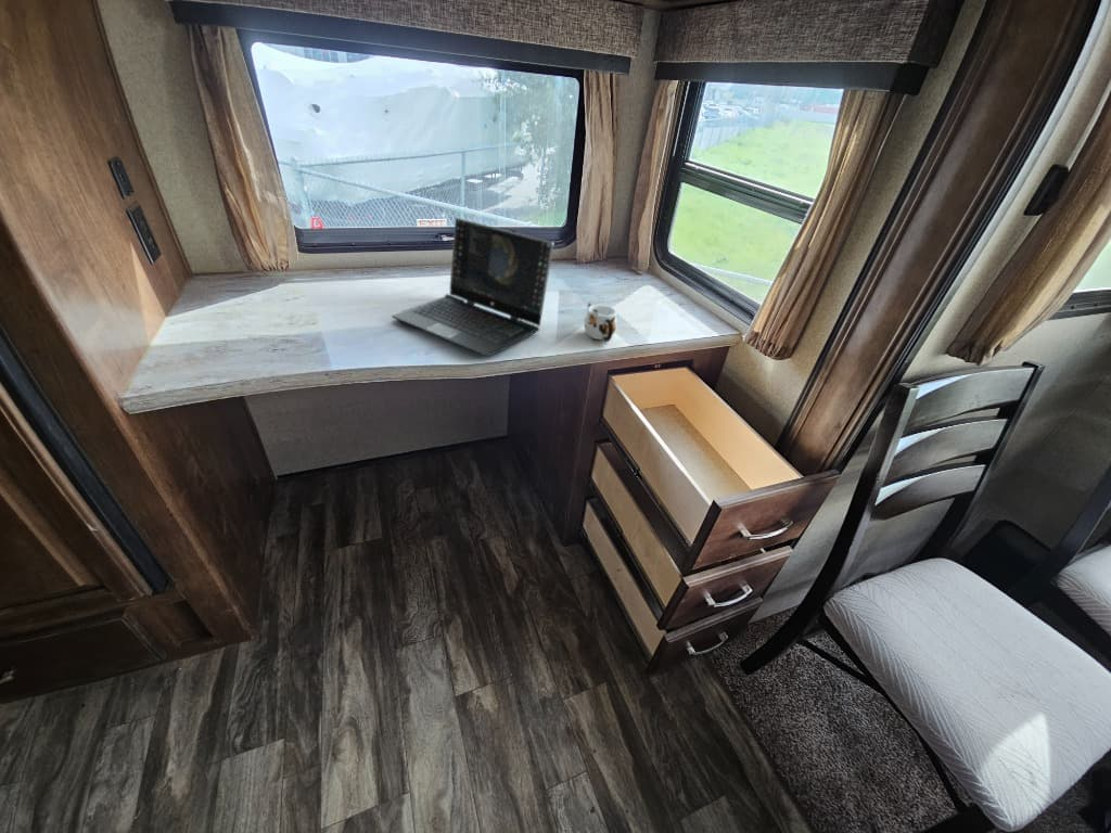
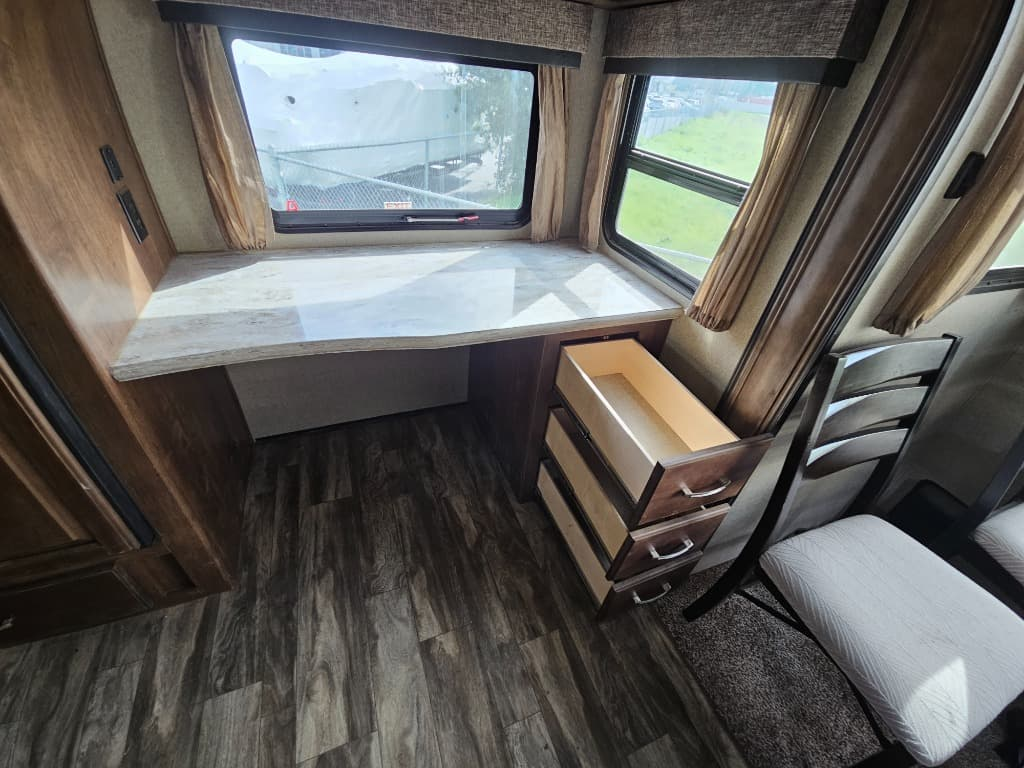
- mug [583,302,618,343]
- laptop [391,217,554,357]
